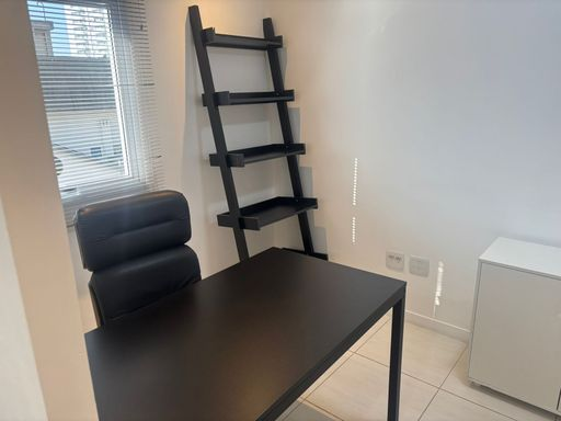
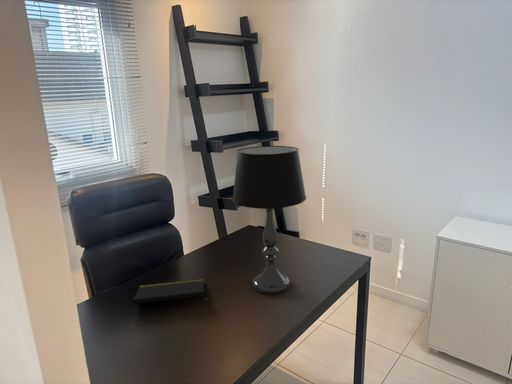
+ notepad [132,278,208,305]
+ table lamp [231,145,307,295]
